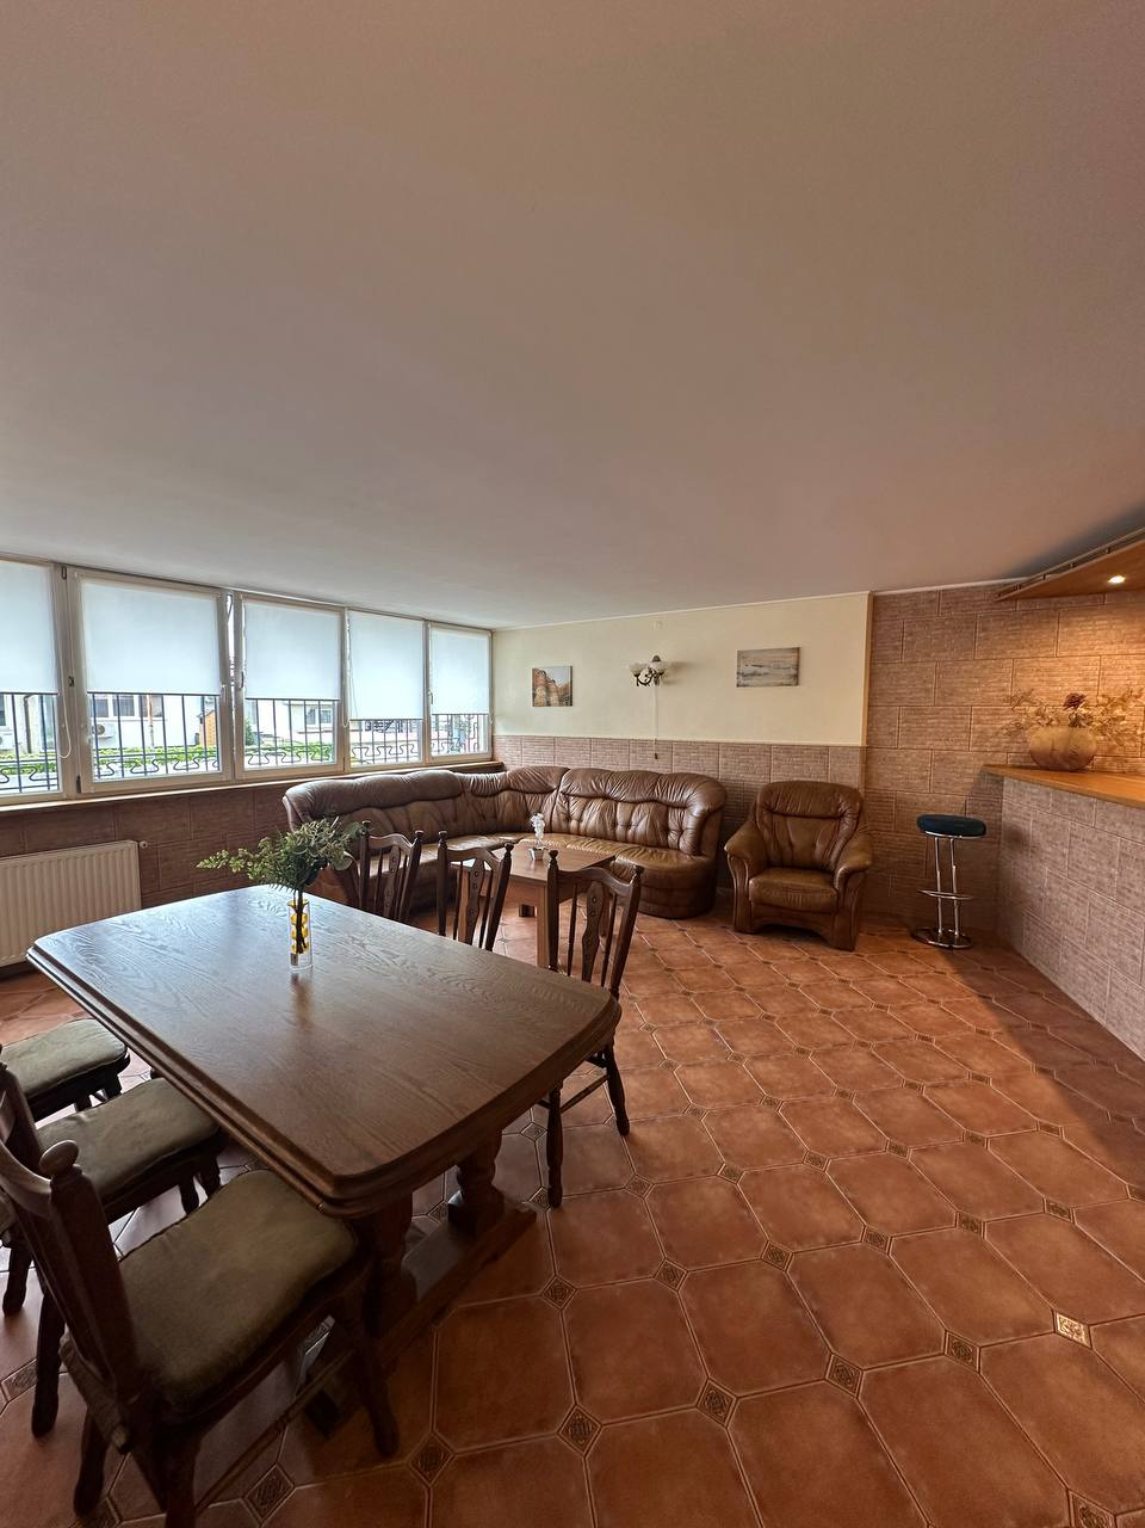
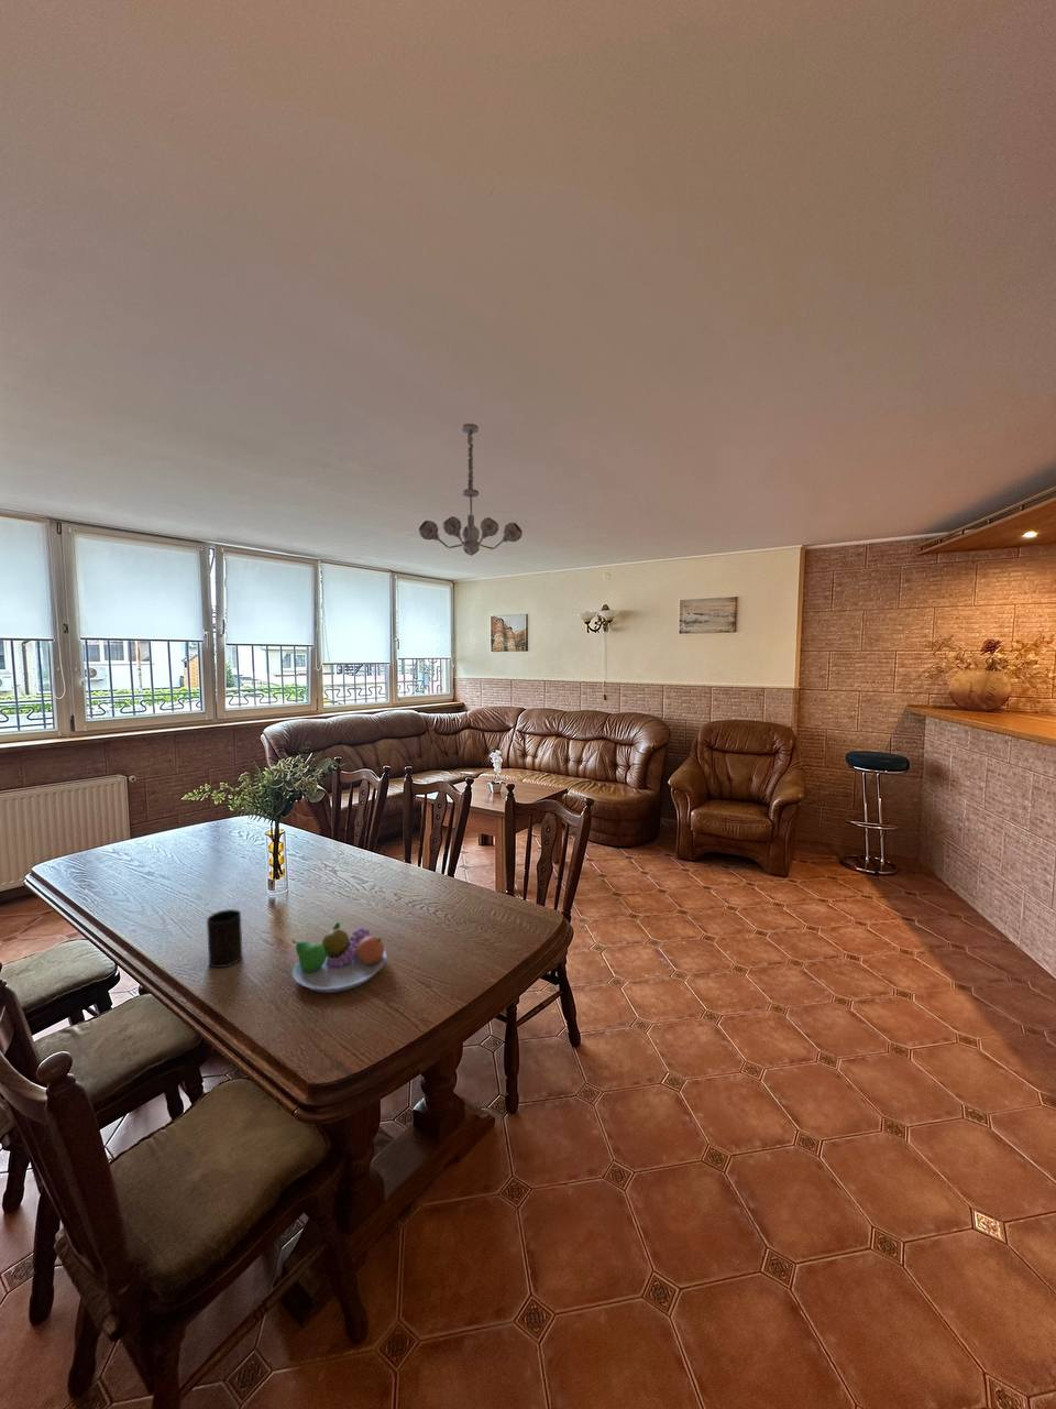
+ cup [205,909,243,969]
+ chandelier [418,423,524,557]
+ fruit bowl [291,921,388,994]
